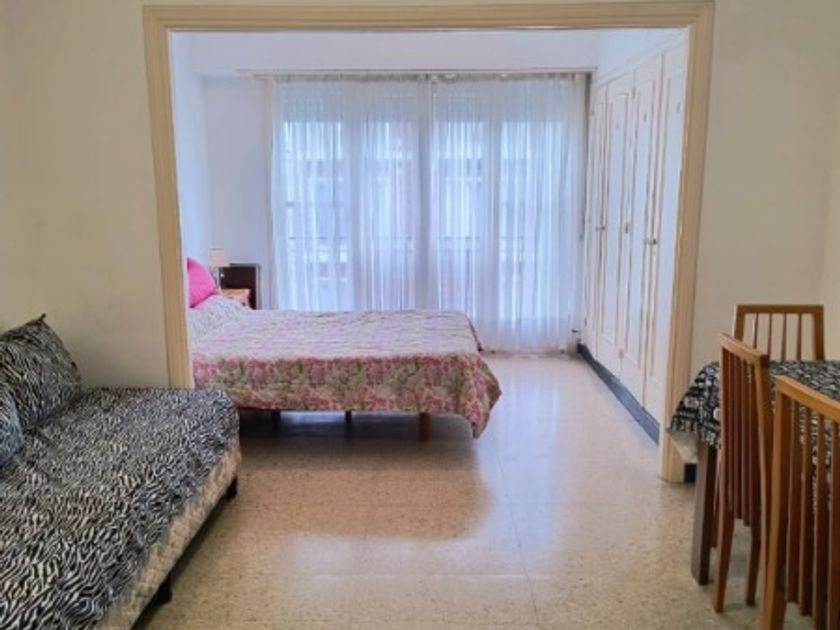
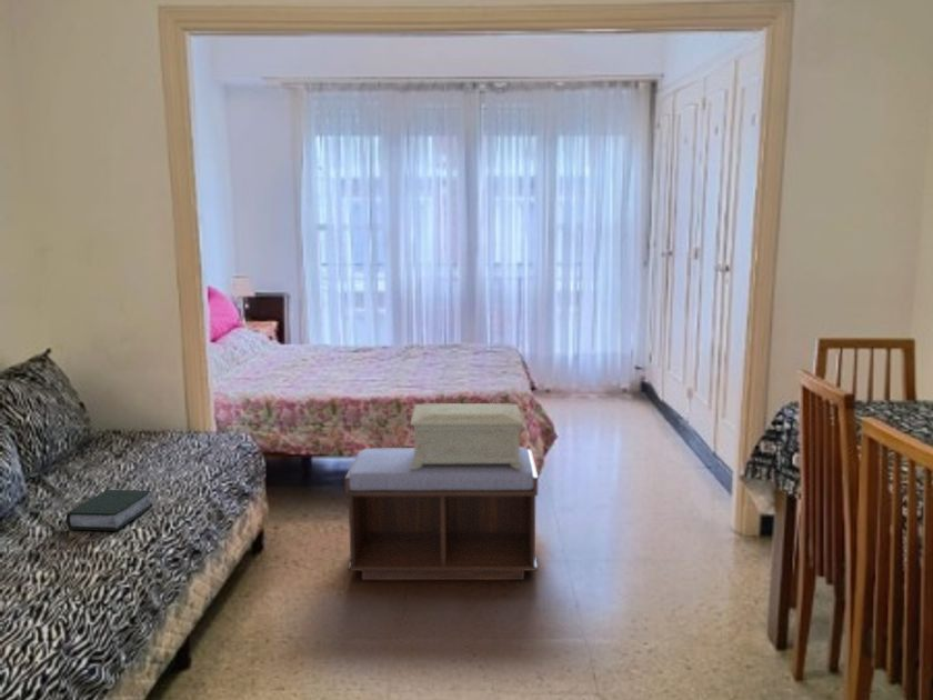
+ decorative box [409,402,524,470]
+ bench [344,447,539,581]
+ book [66,489,154,531]
